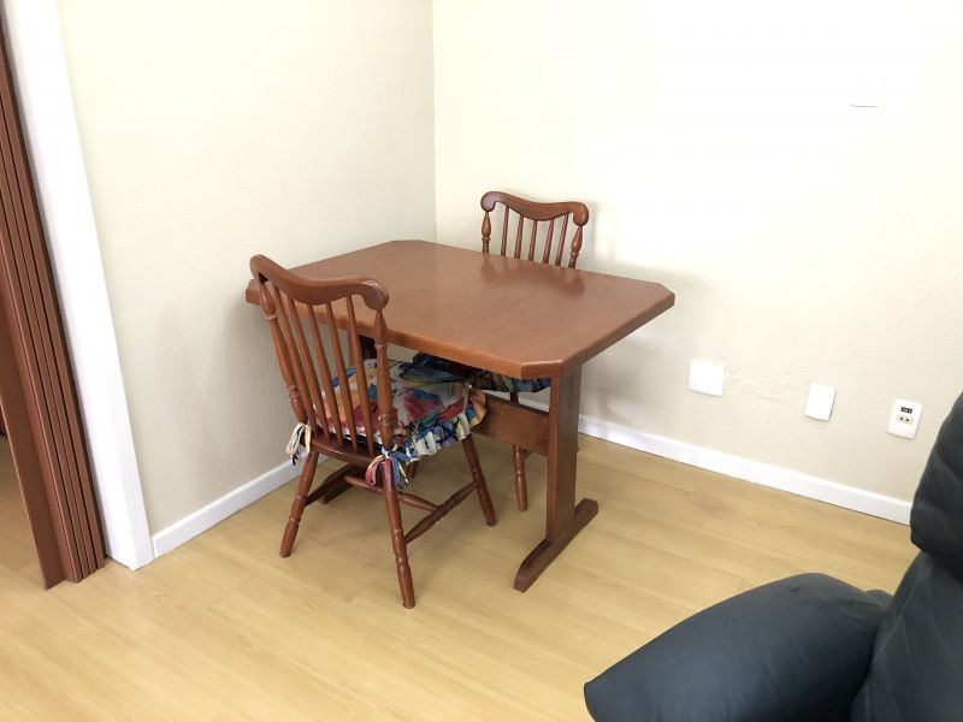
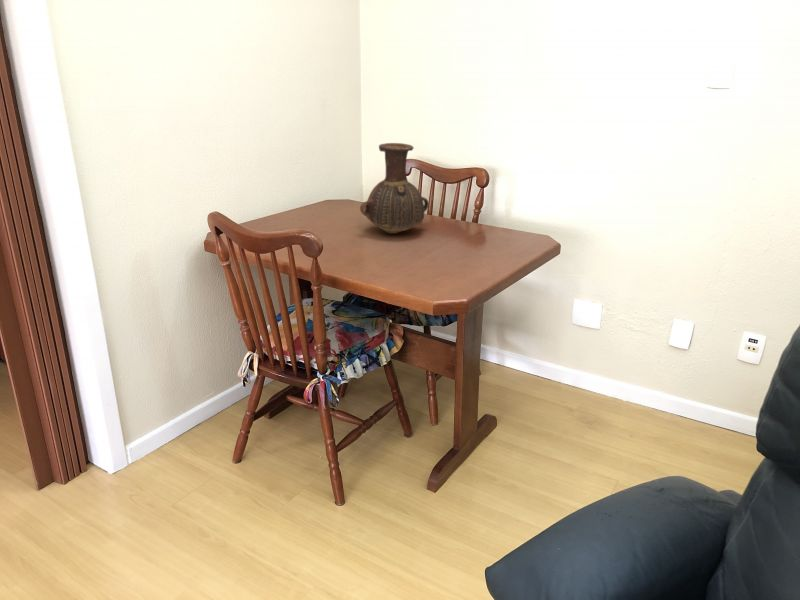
+ vase [359,142,430,235]
